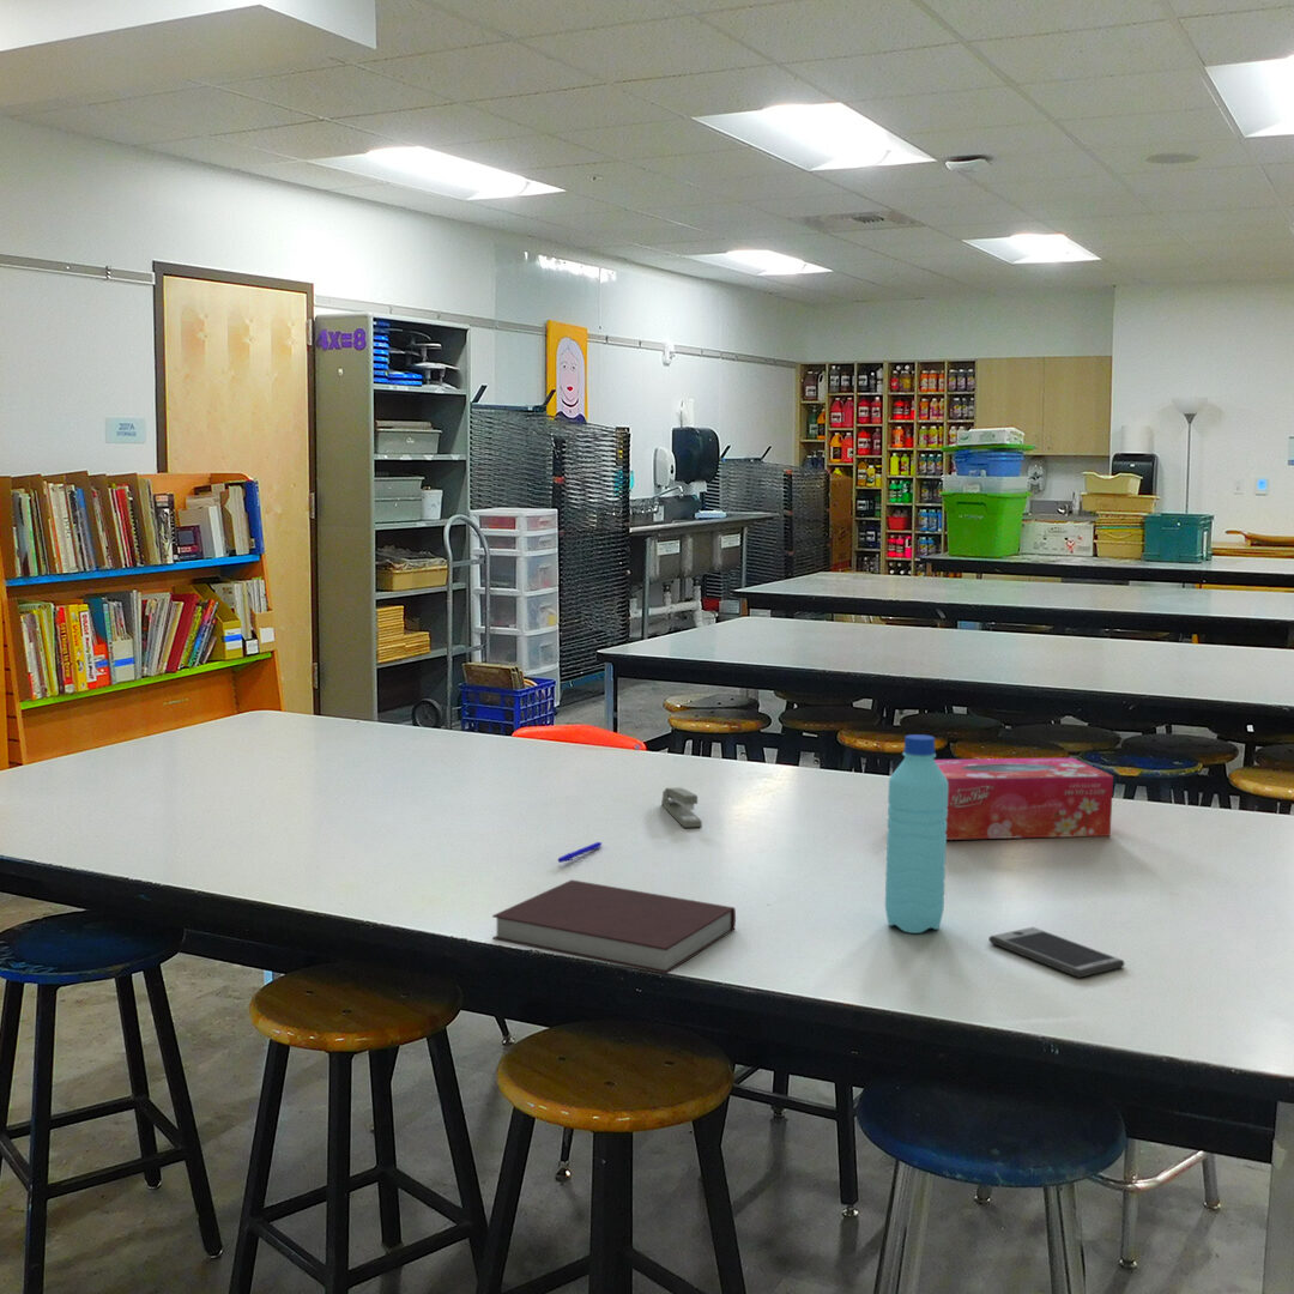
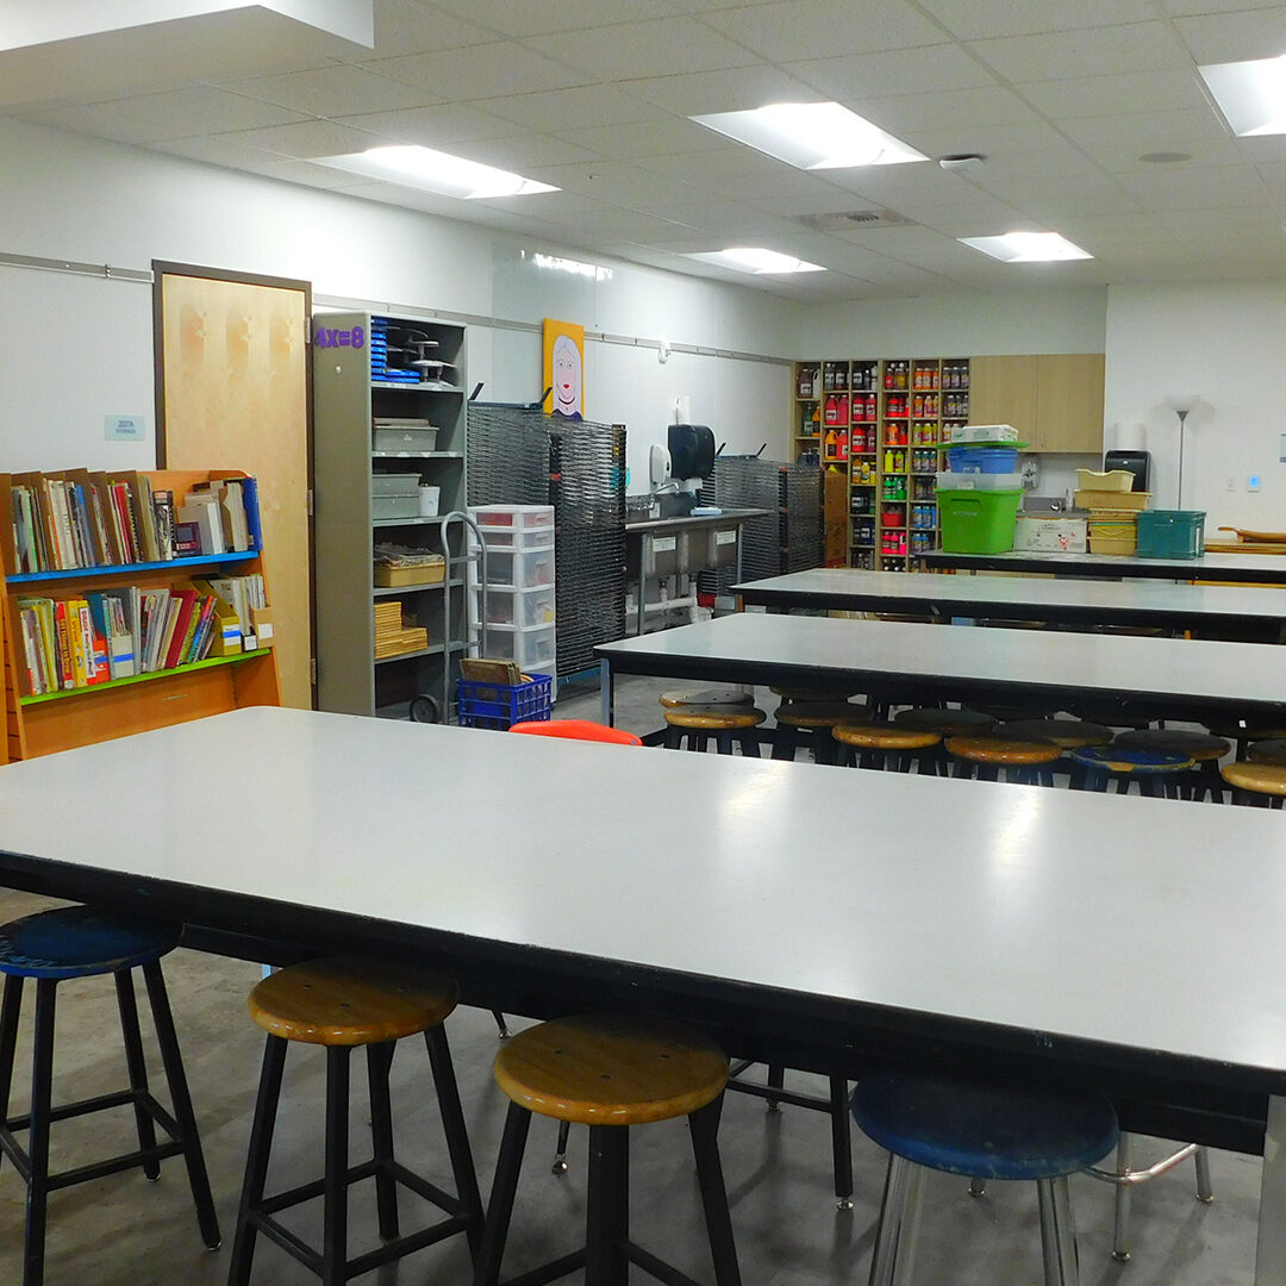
- smartphone [987,926,1125,979]
- tissue box [933,757,1114,841]
- stapler [660,786,703,828]
- pen [557,841,604,864]
- notebook [491,878,737,975]
- water bottle [884,733,948,935]
